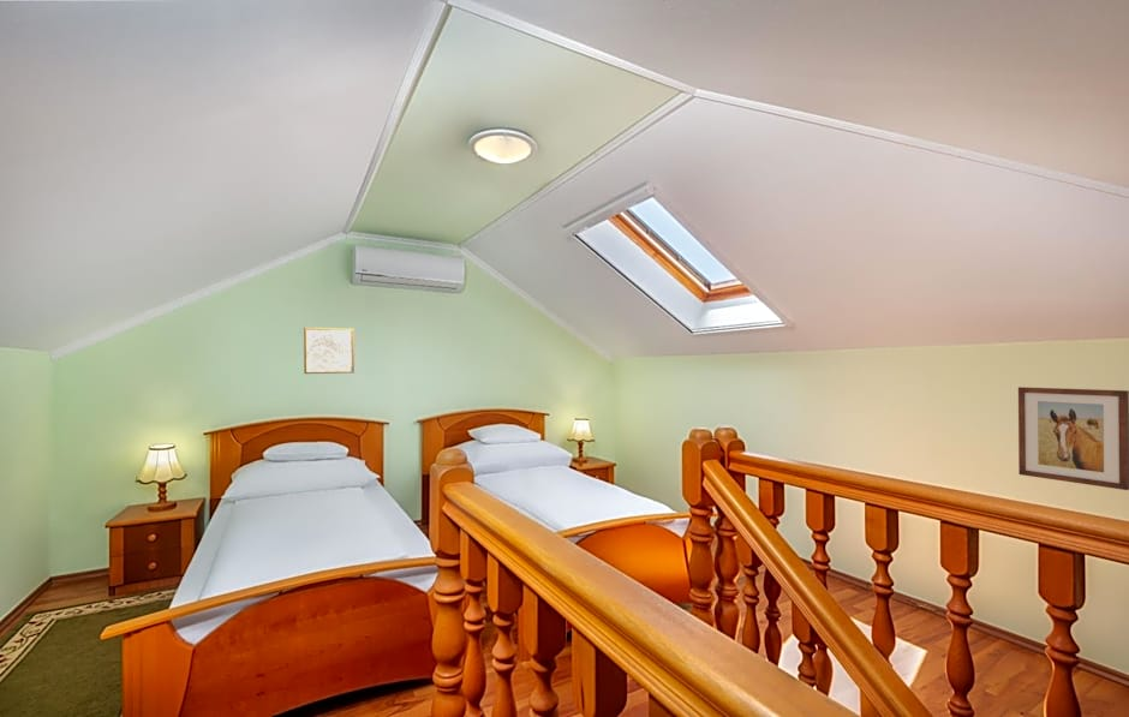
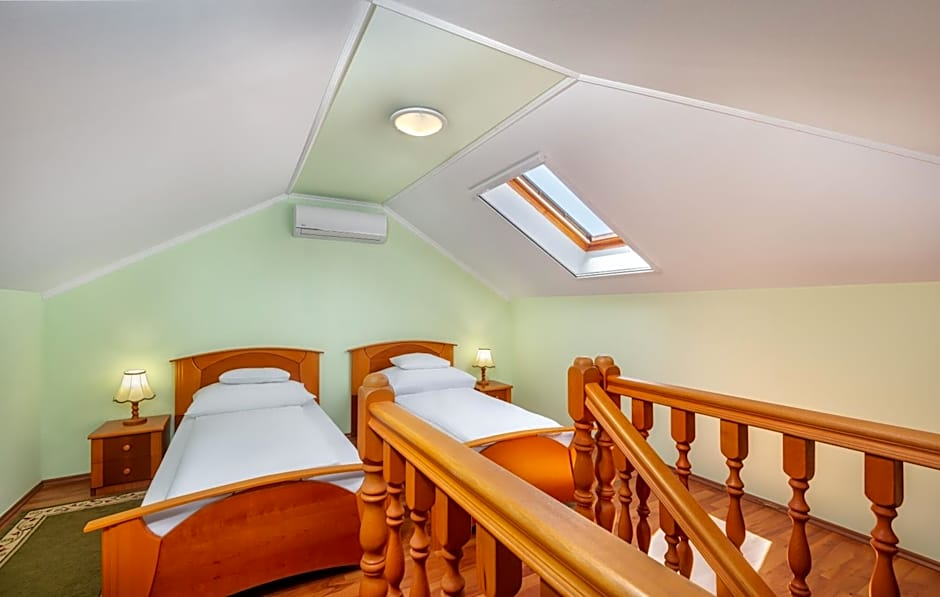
- wall art [1017,386,1129,491]
- wall art [303,327,356,375]
